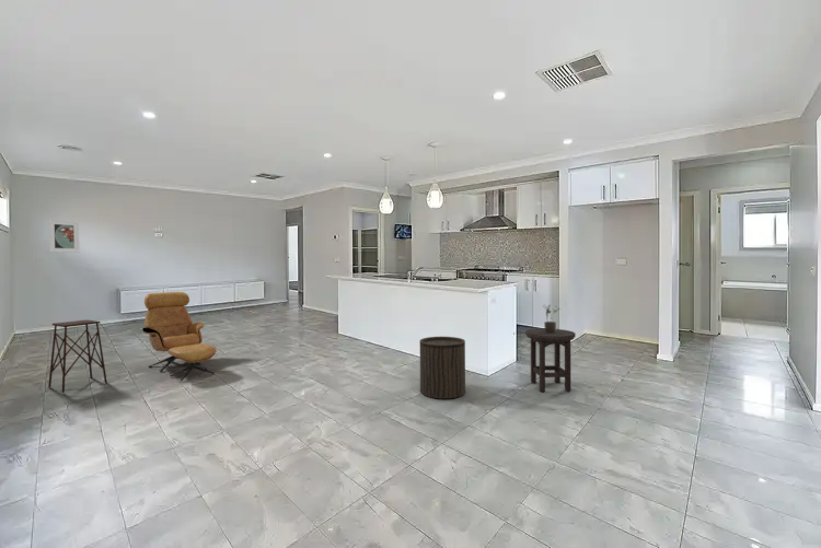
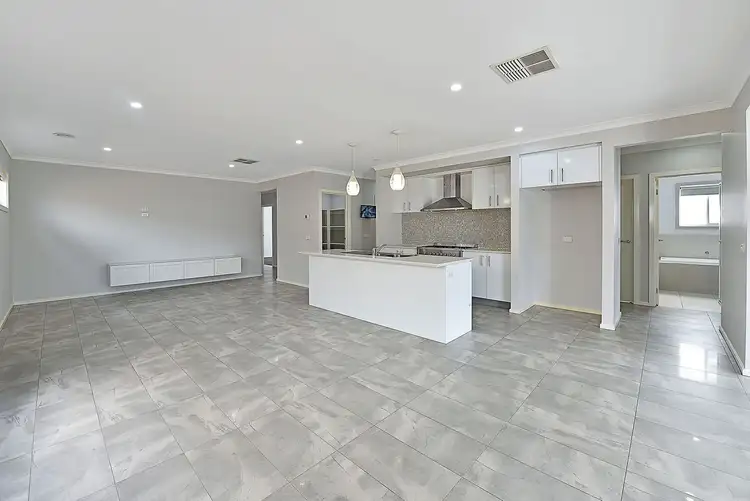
- potted plant [542,303,562,334]
- armchair [141,291,218,382]
- stool [419,336,466,399]
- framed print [48,219,81,254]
- stool [524,327,577,393]
- side table [47,318,108,394]
